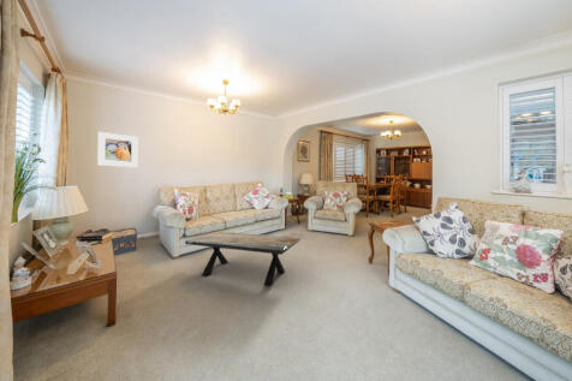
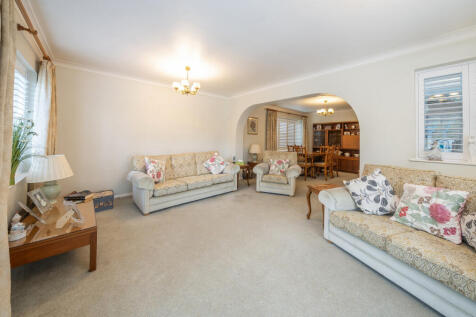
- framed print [97,131,138,168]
- coffee table [184,231,302,287]
